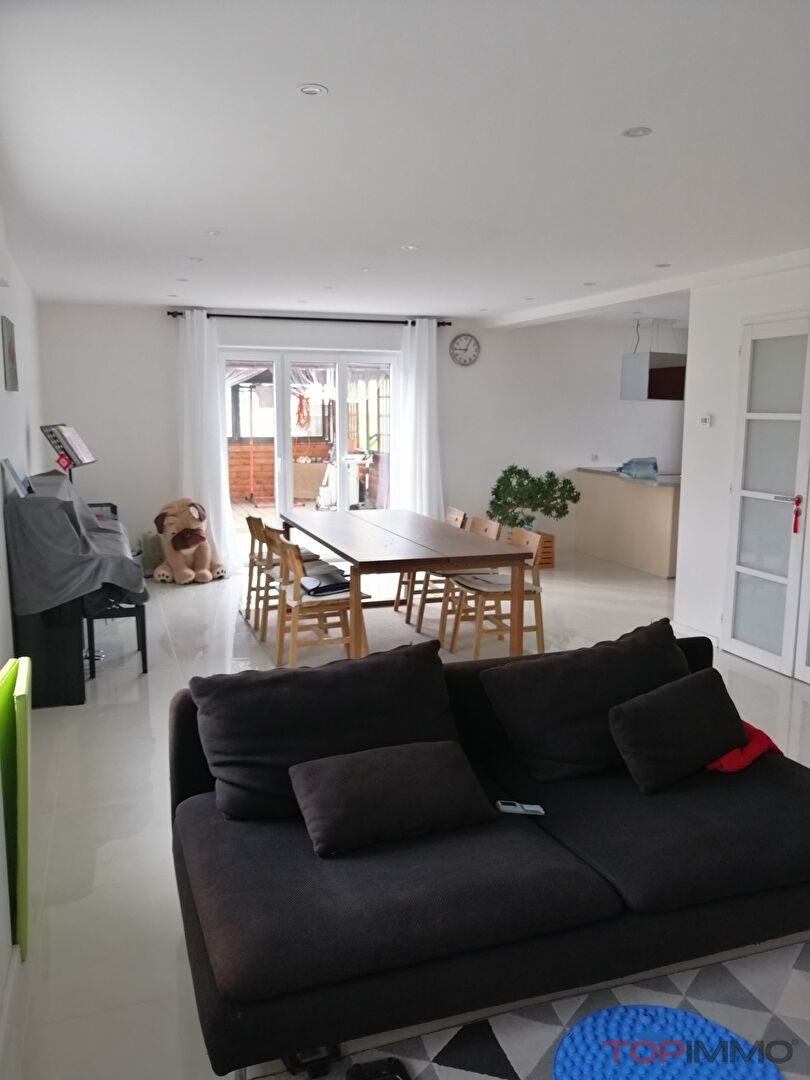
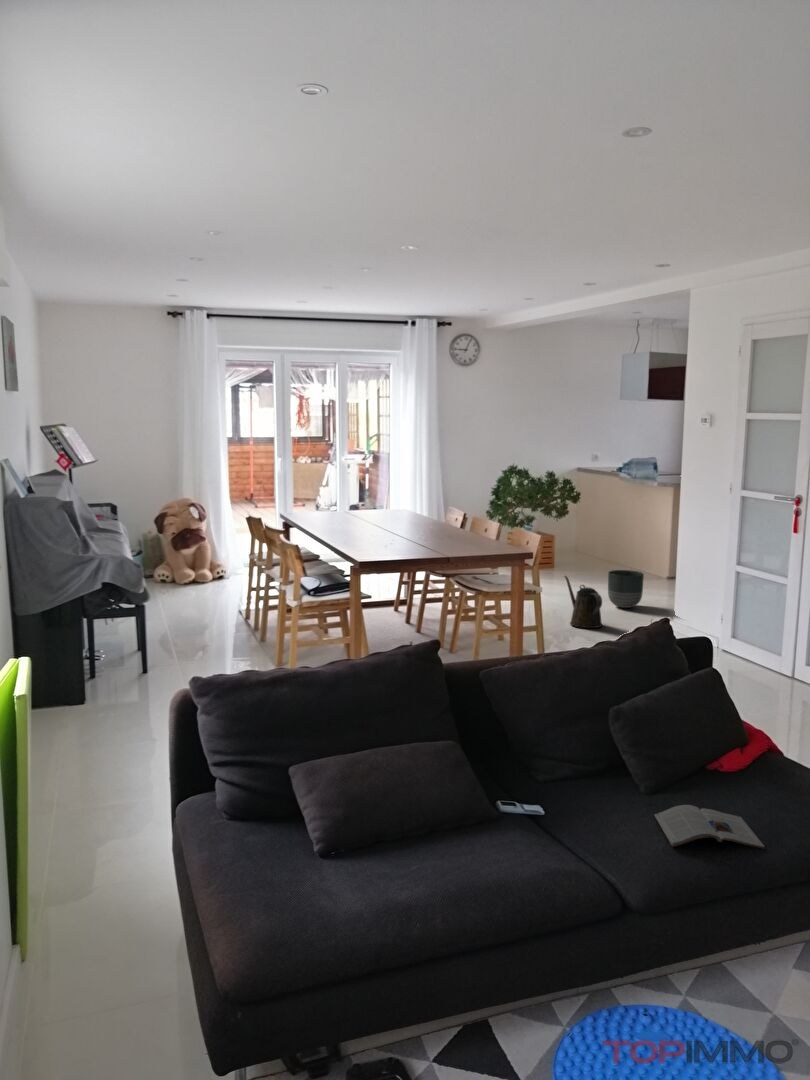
+ watering can [563,575,603,629]
+ planter [607,569,645,609]
+ magazine [653,804,766,849]
